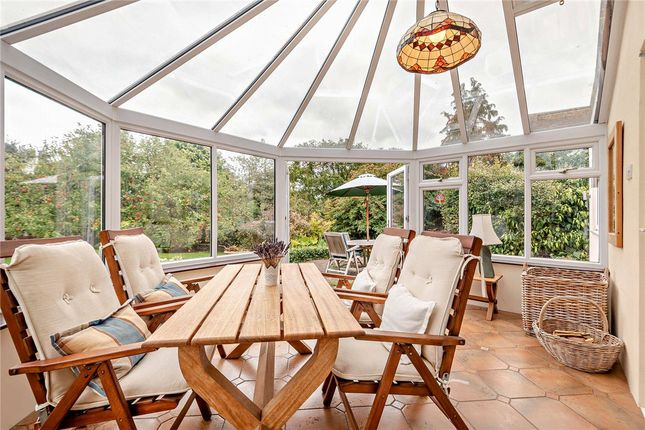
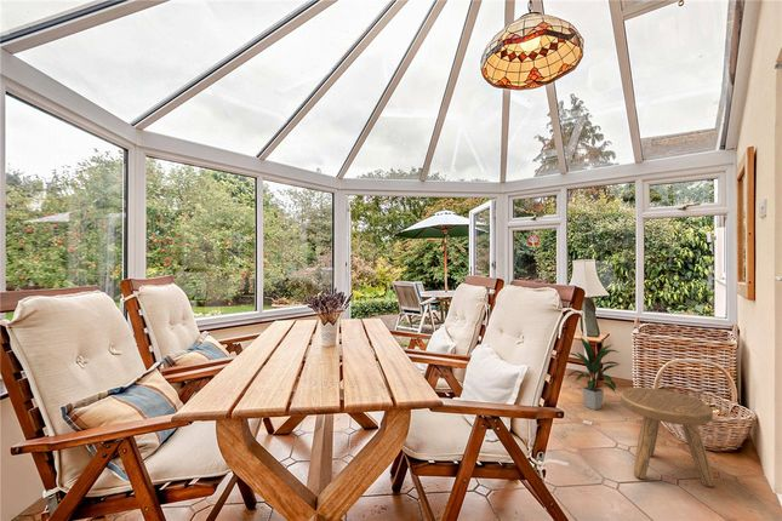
+ indoor plant [565,336,621,411]
+ stool [620,387,717,487]
